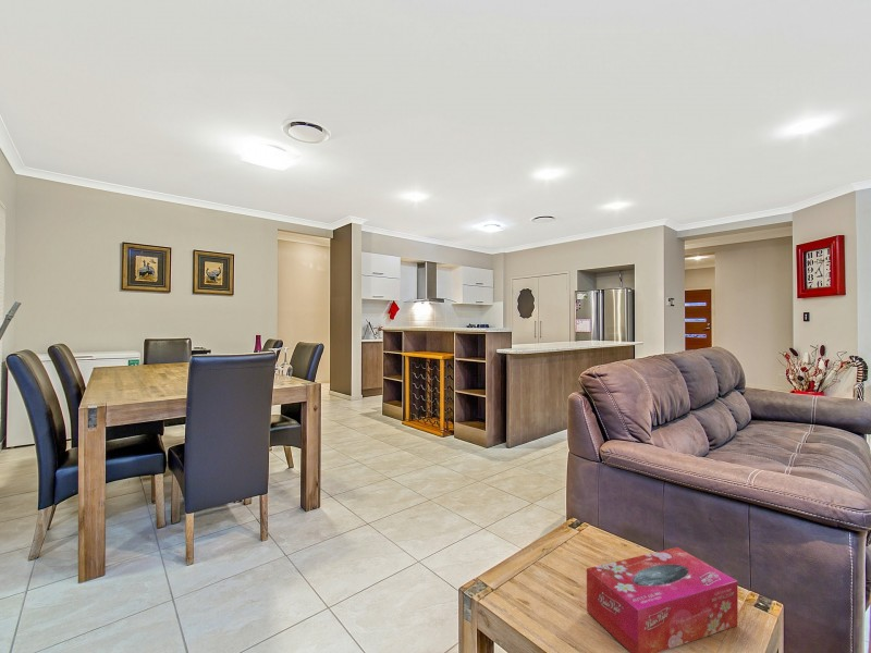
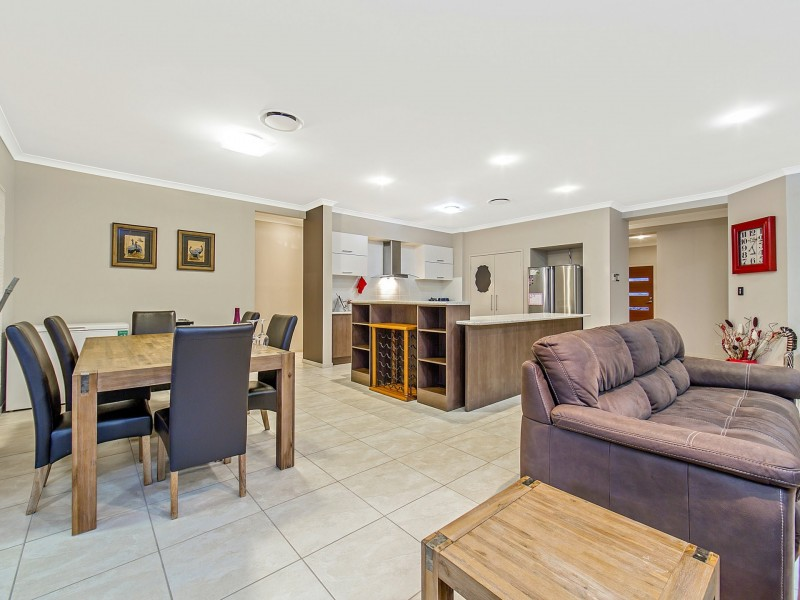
- tissue box [586,546,739,653]
